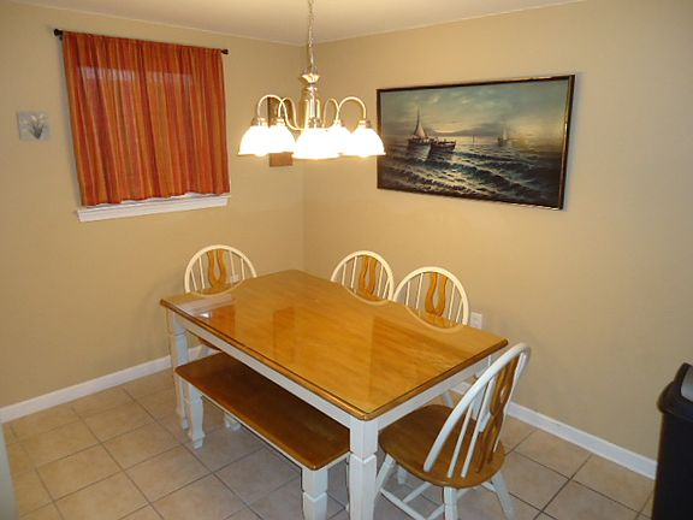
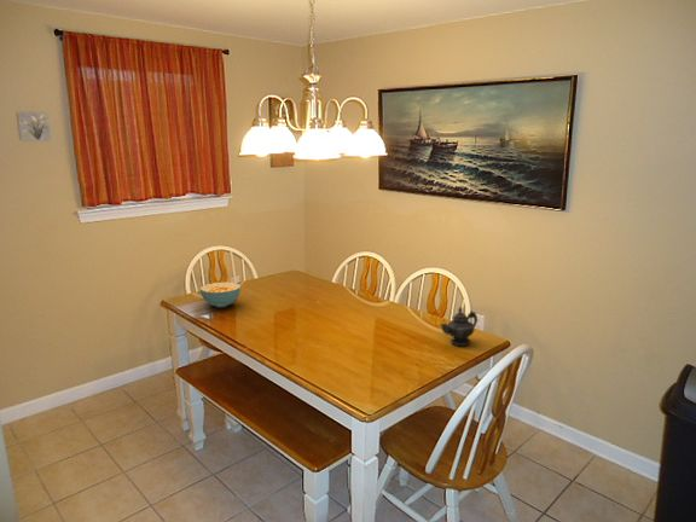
+ cereal bowl [199,282,242,308]
+ teapot [439,306,478,347]
